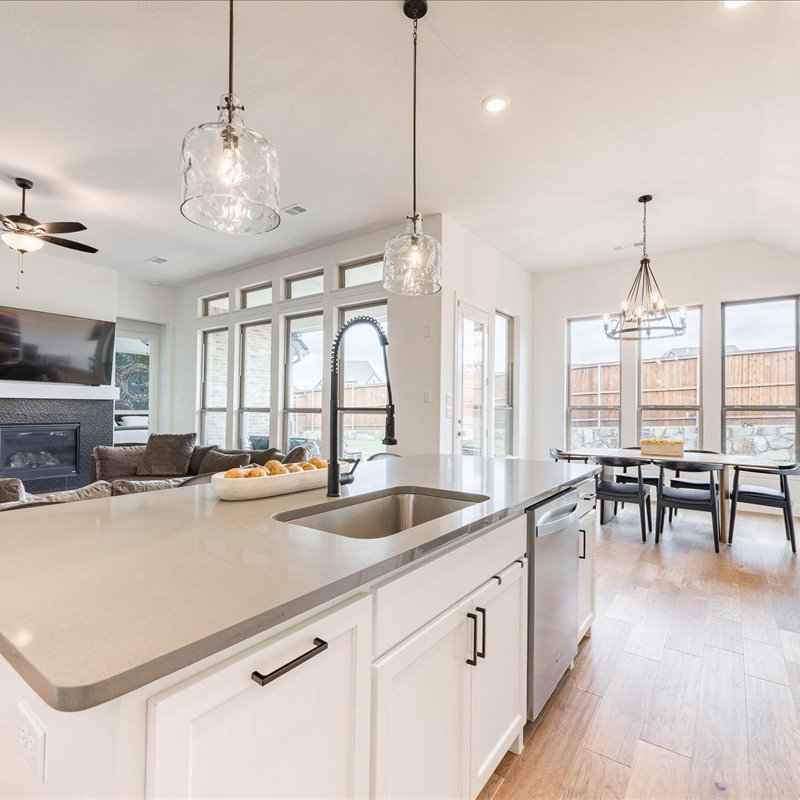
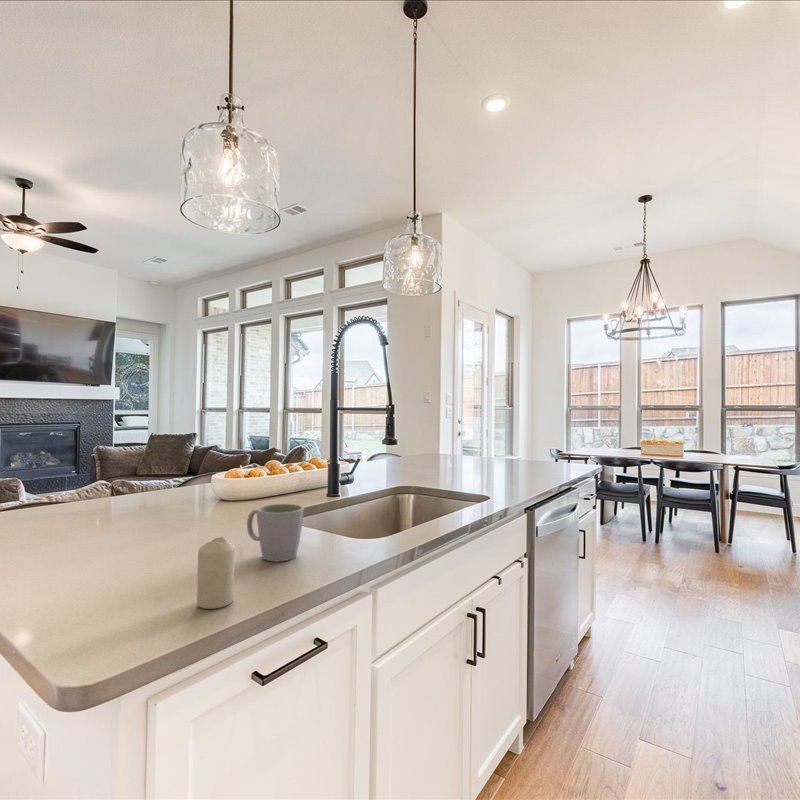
+ mug [246,503,305,562]
+ candle [196,536,236,610]
